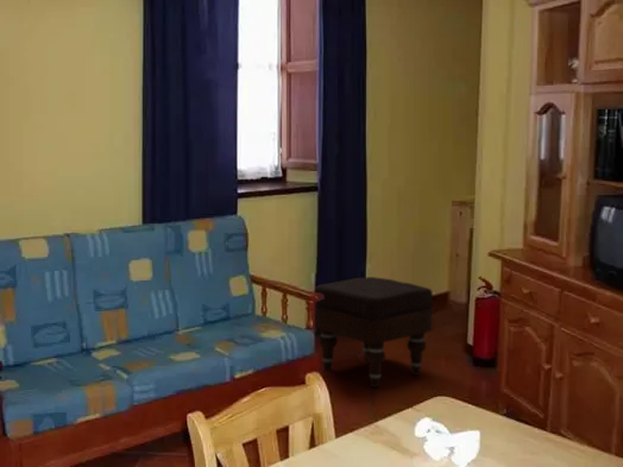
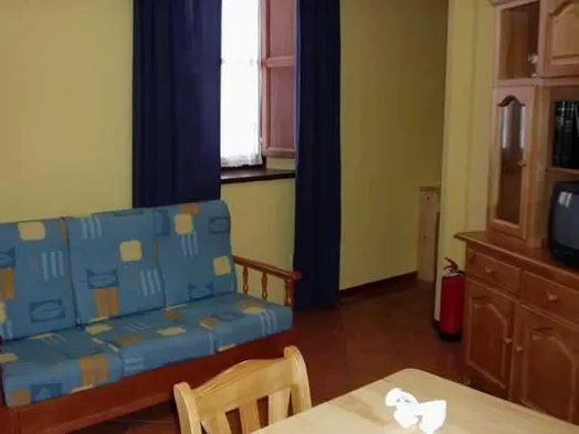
- ottoman [313,276,434,389]
